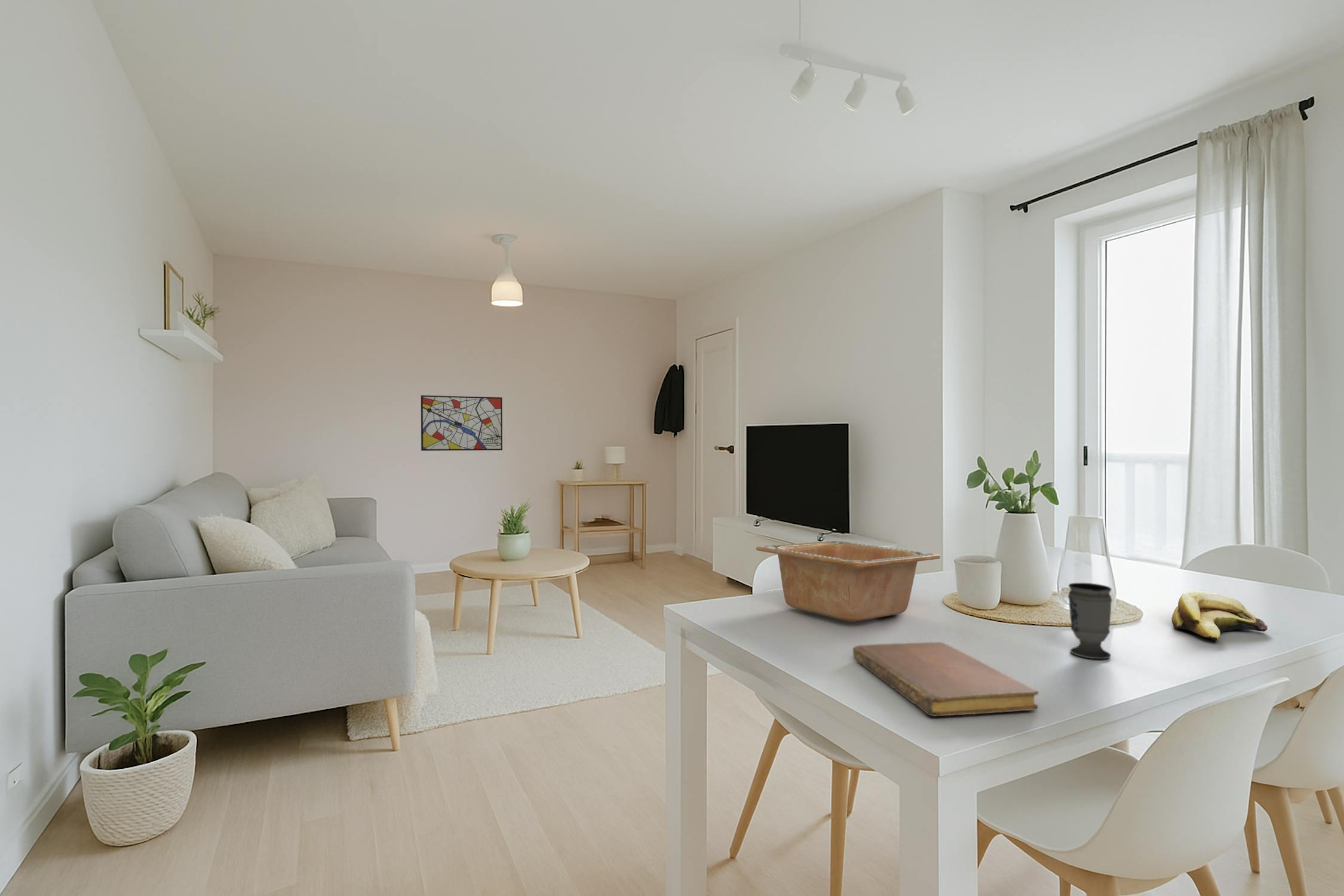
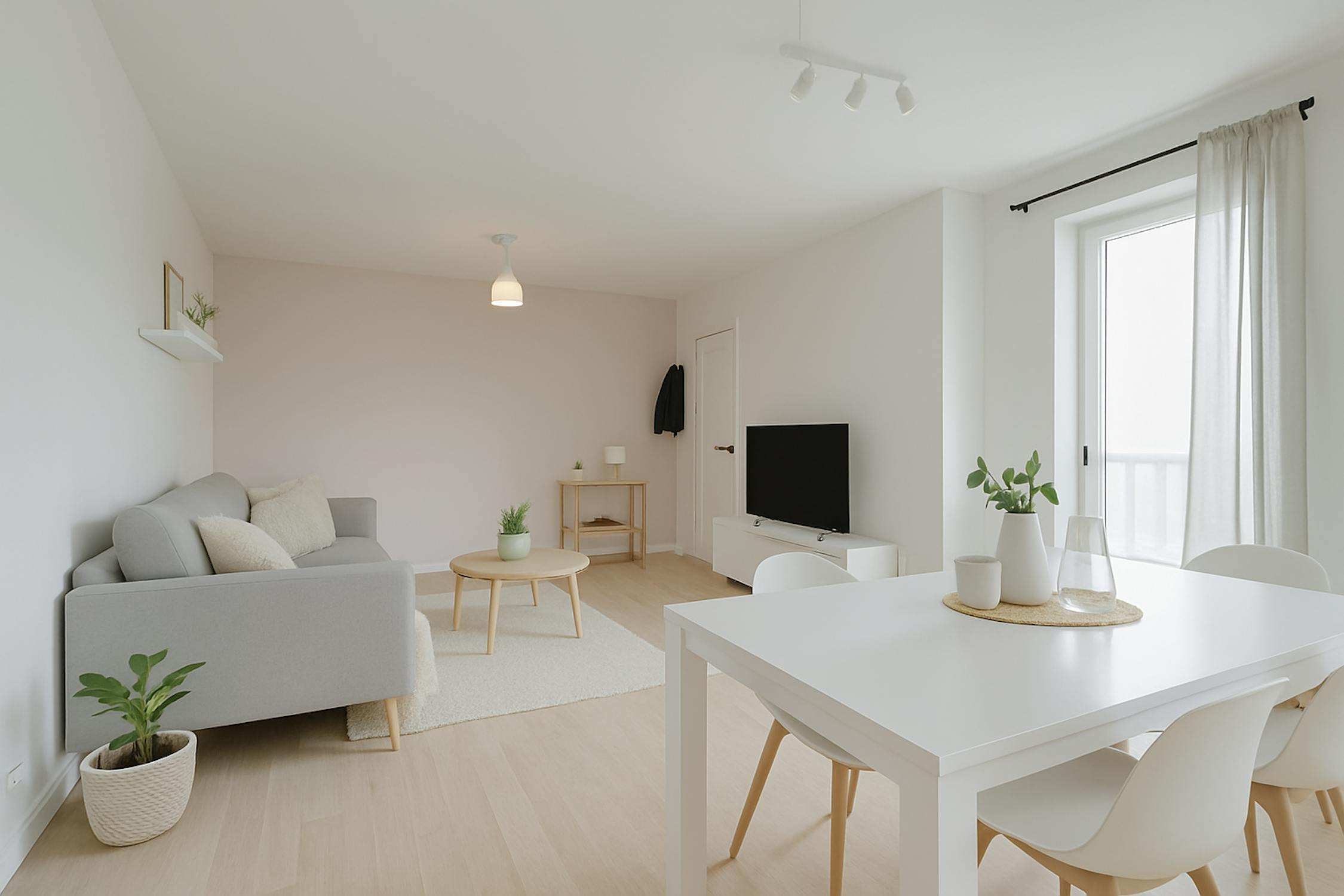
- notebook [852,642,1039,717]
- wall art [421,395,503,452]
- banana [1171,590,1268,642]
- cup [1067,582,1113,659]
- serving bowl [756,540,941,622]
